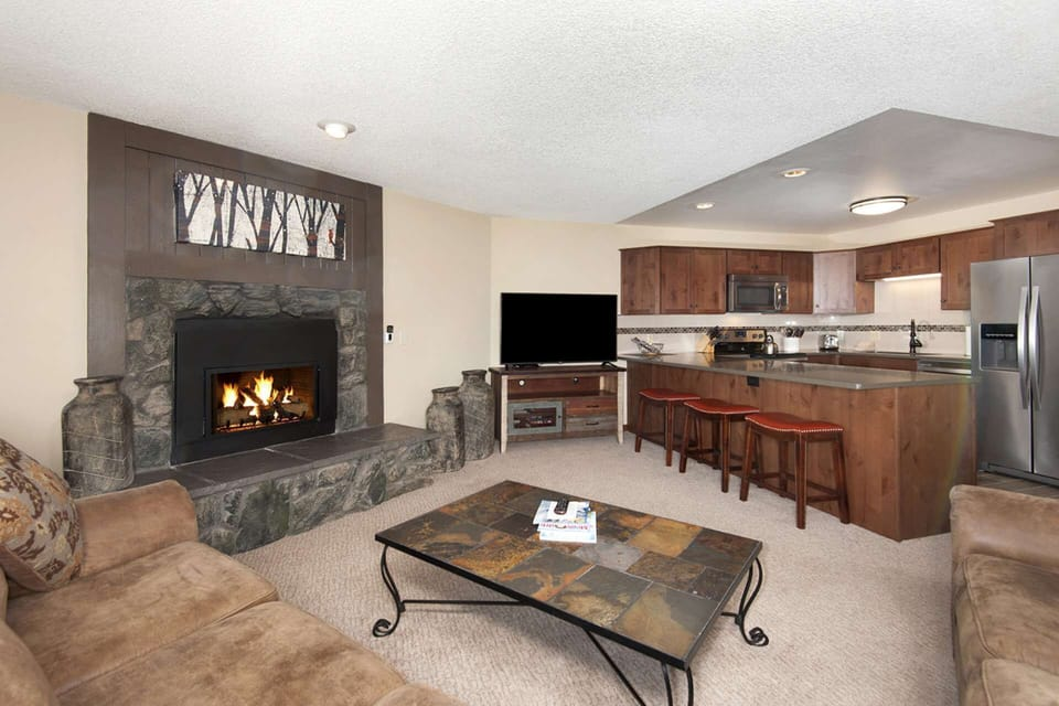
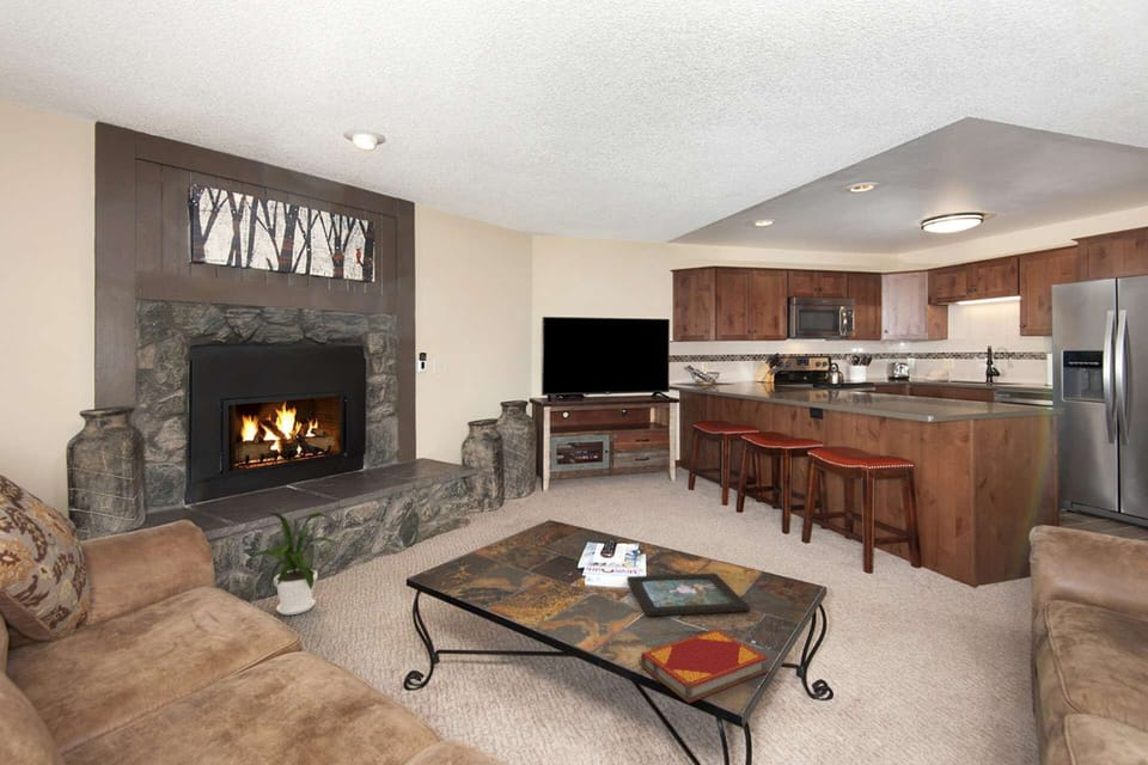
+ decorative tray [625,571,751,617]
+ house plant [236,510,338,616]
+ hardback book [640,628,769,704]
